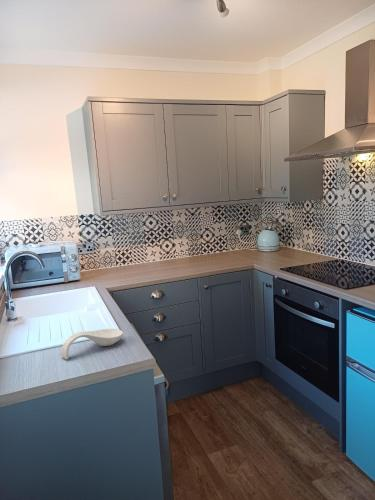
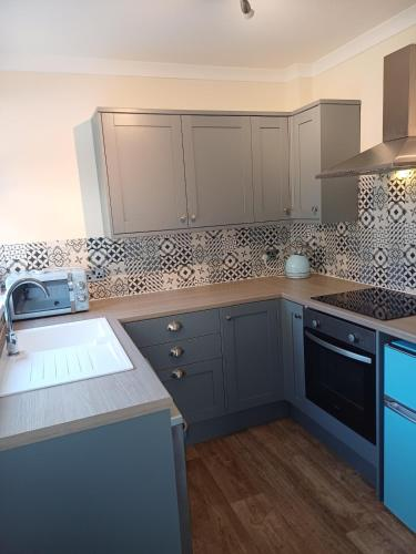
- spoon rest [60,328,124,360]
